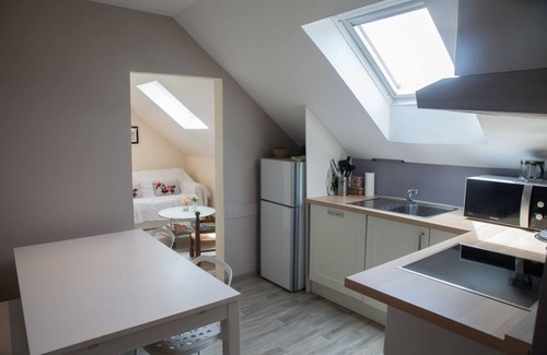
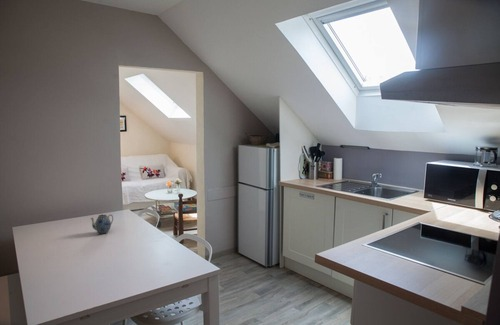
+ teapot [90,213,114,235]
